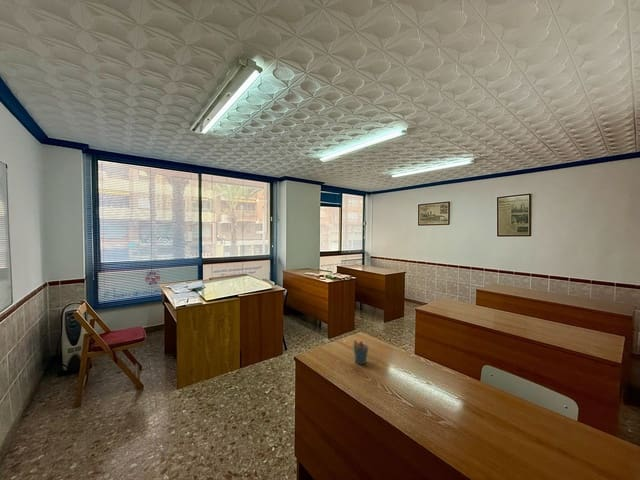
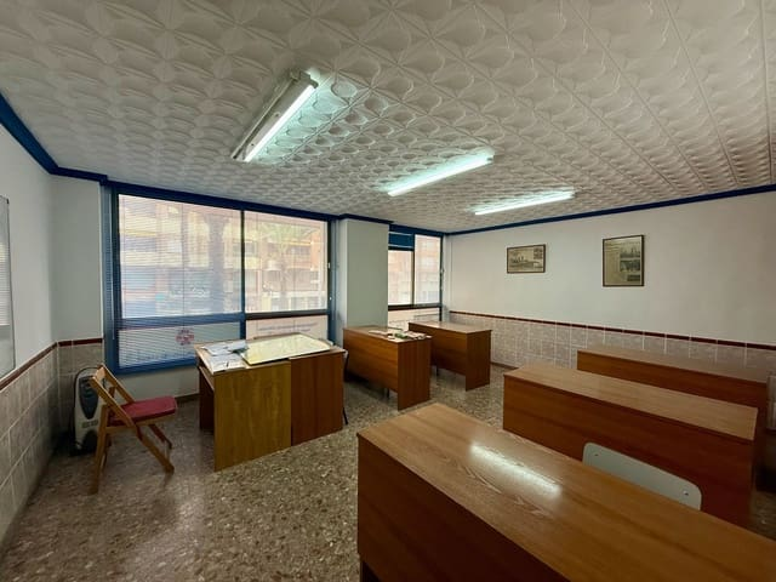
- pen holder [352,339,370,365]
